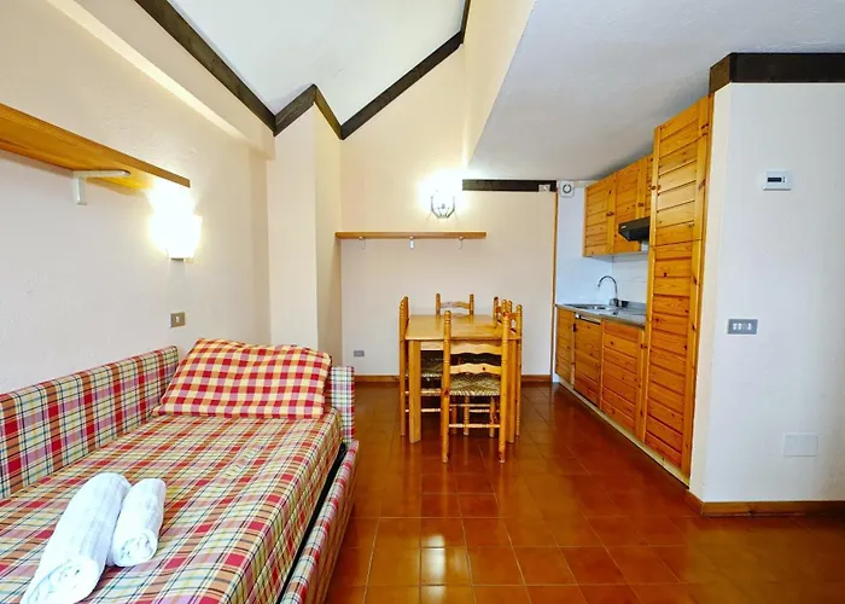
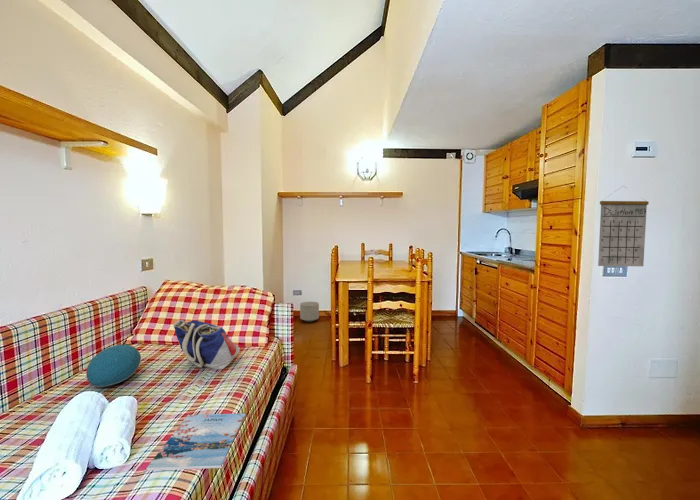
+ cushion [85,344,142,388]
+ calendar [597,185,650,267]
+ planter [299,301,320,323]
+ tote bag [173,319,241,370]
+ magazine [146,412,246,471]
